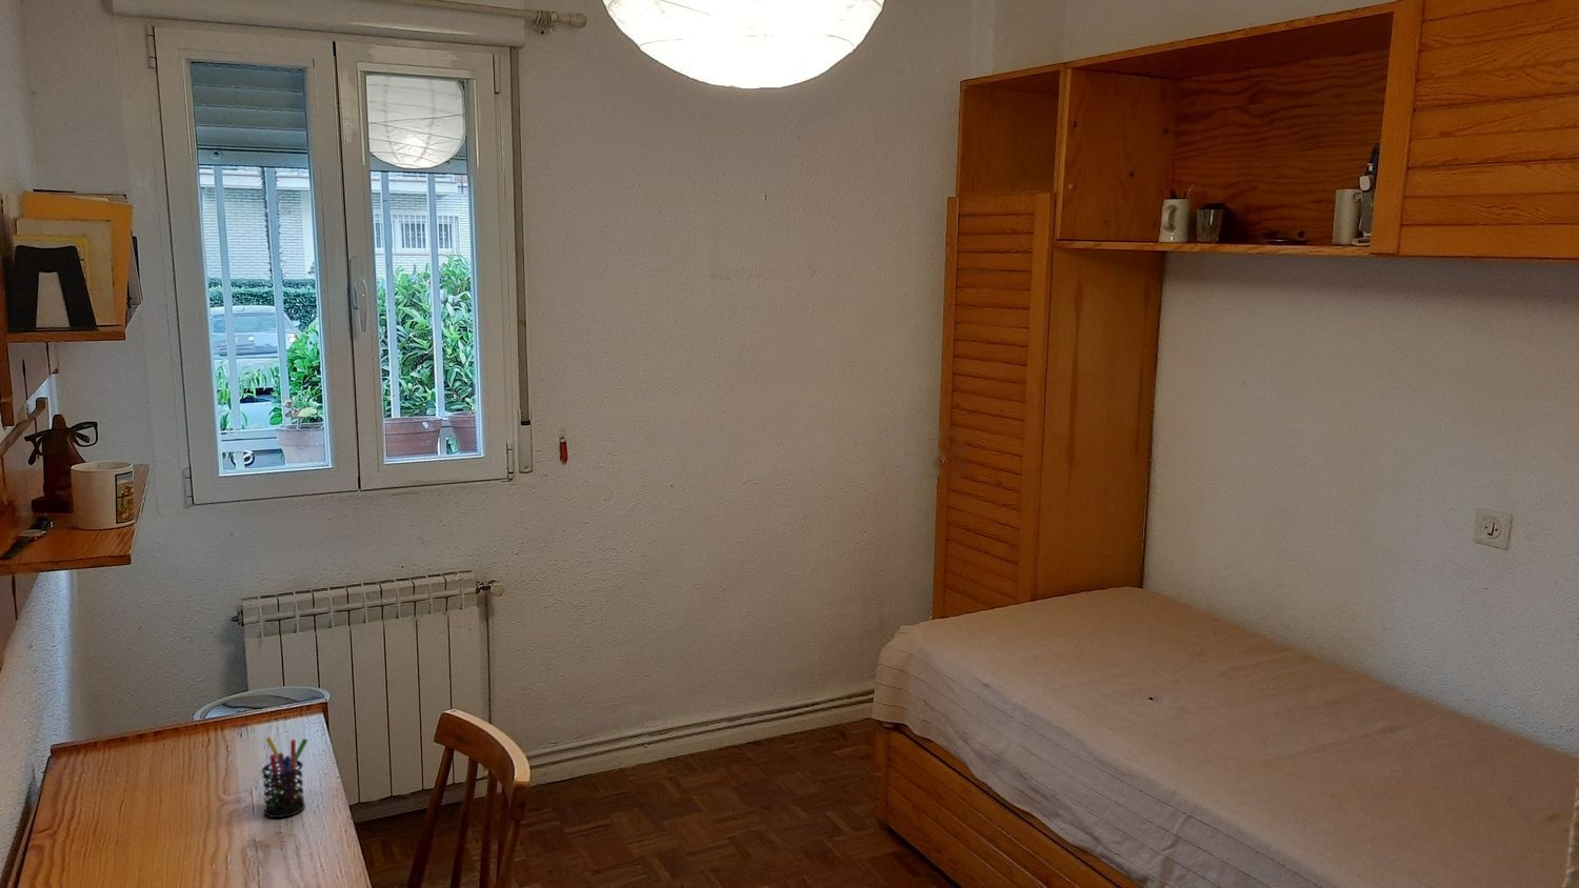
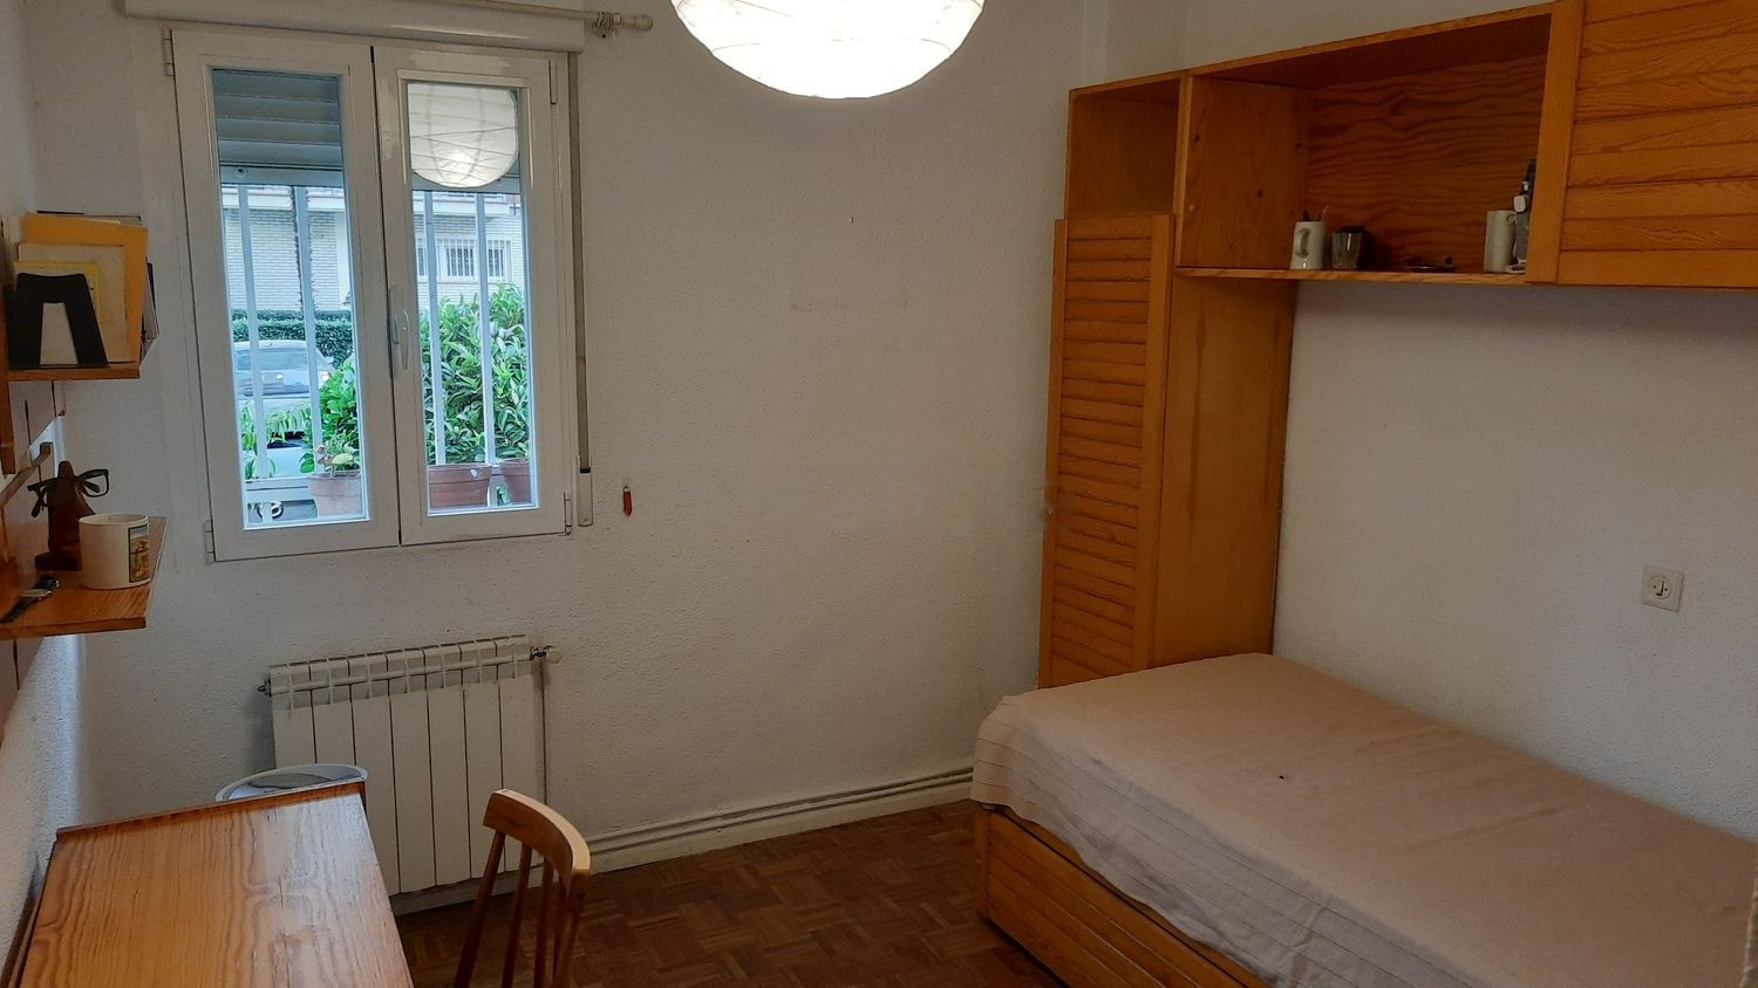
- pen holder [261,735,308,819]
